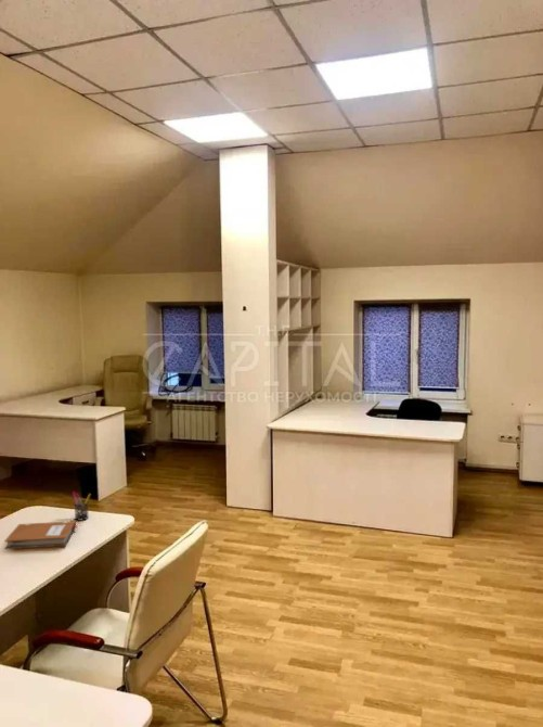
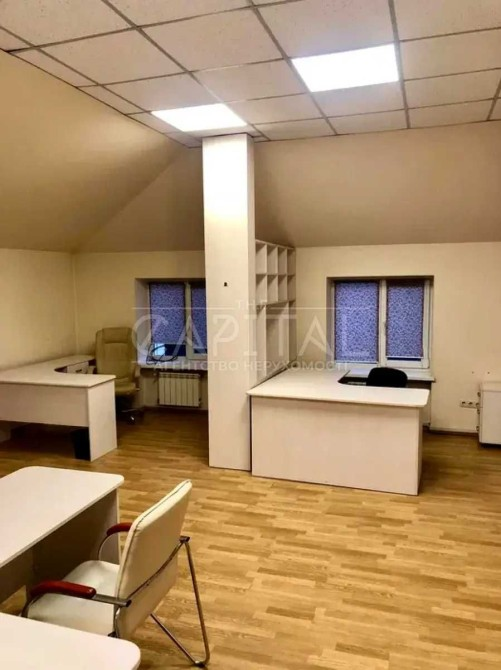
- pen holder [70,490,91,522]
- notebook [3,520,78,550]
